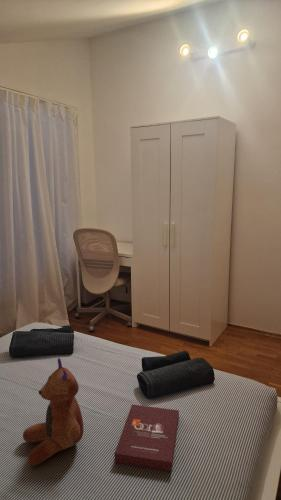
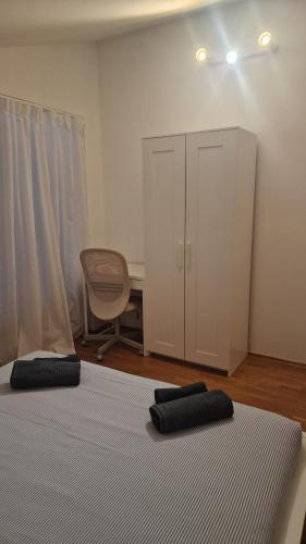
- book [114,404,180,473]
- toy [22,357,85,467]
